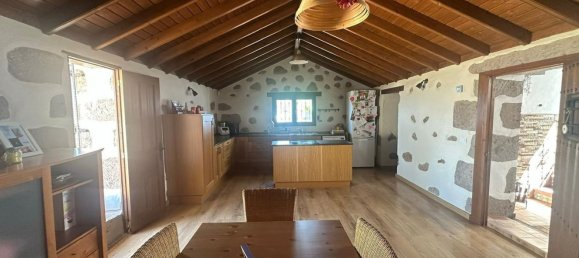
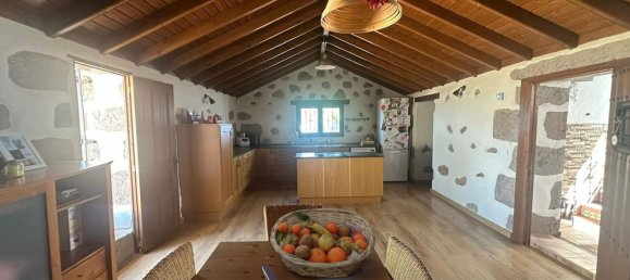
+ fruit basket [269,207,376,279]
